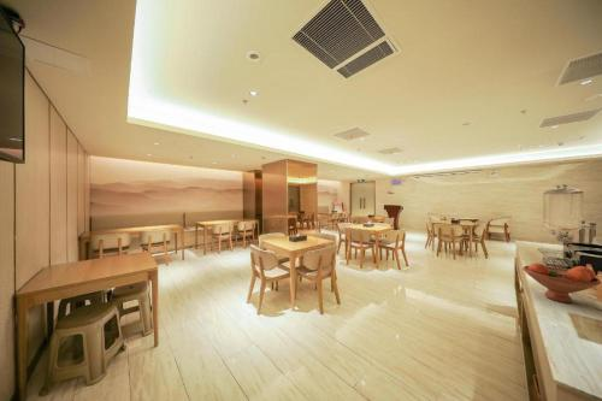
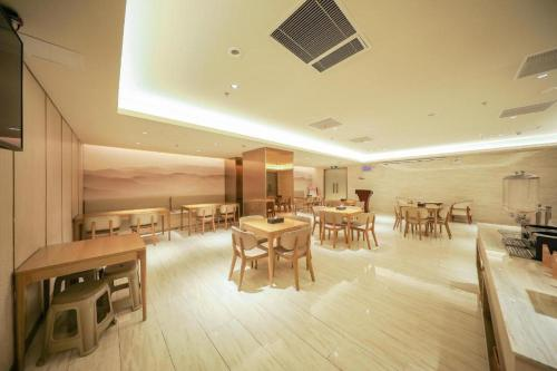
- fruit bowl [521,261,602,303]
